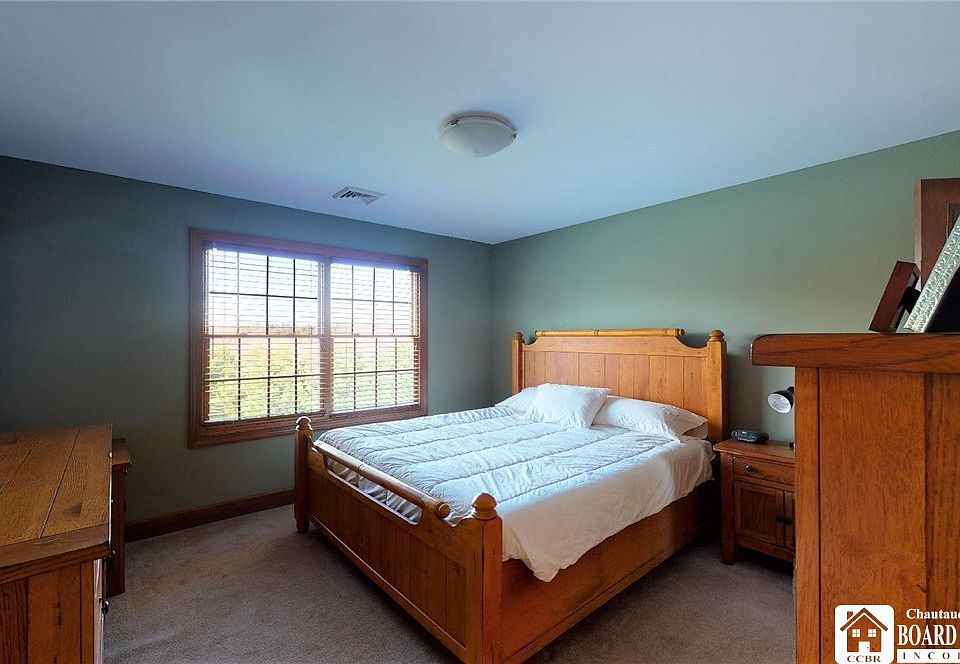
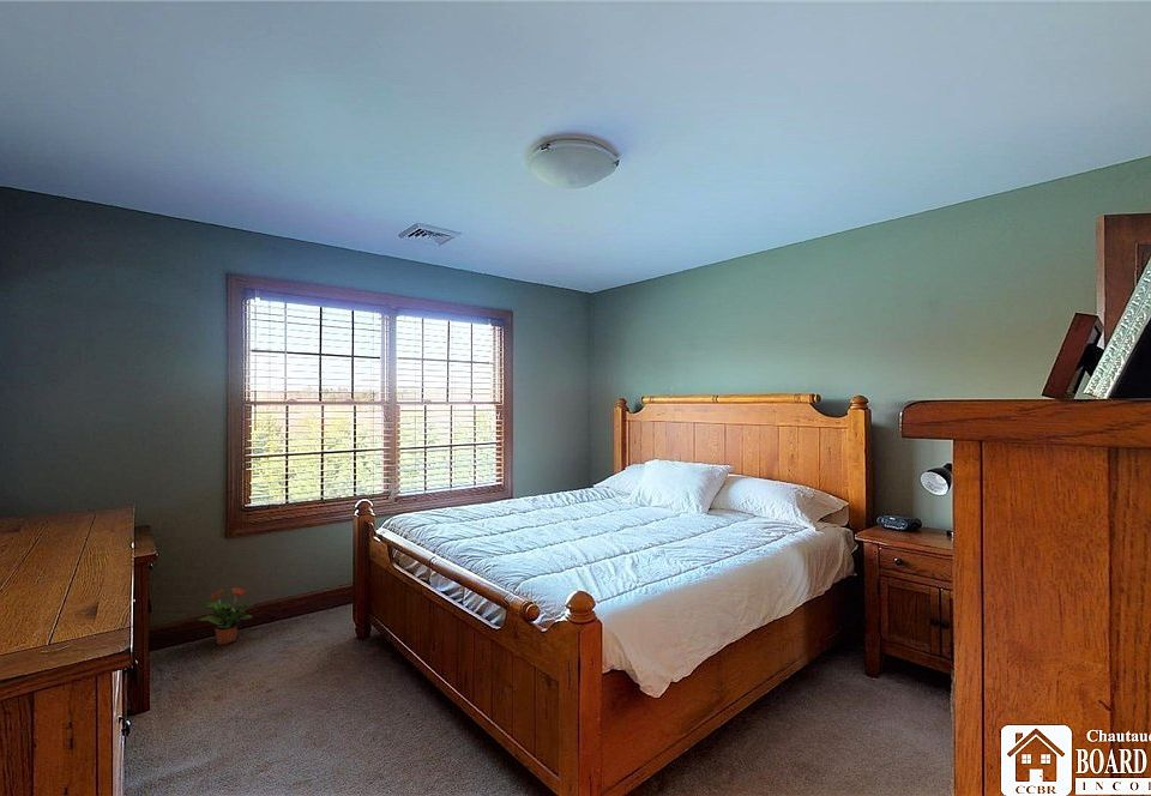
+ potted plant [198,586,255,646]
